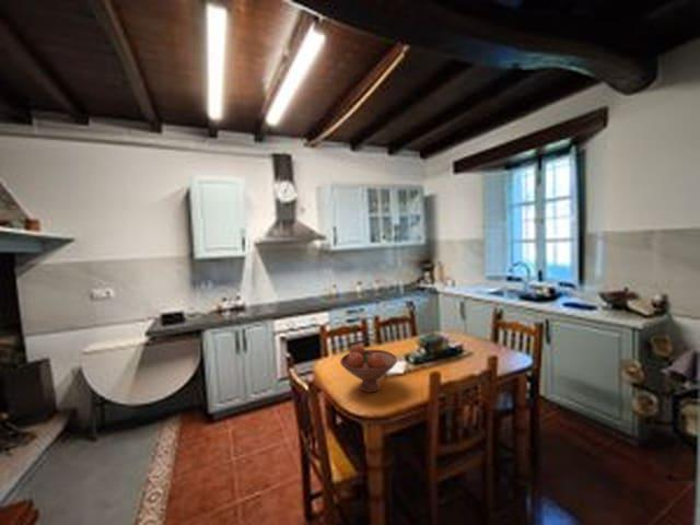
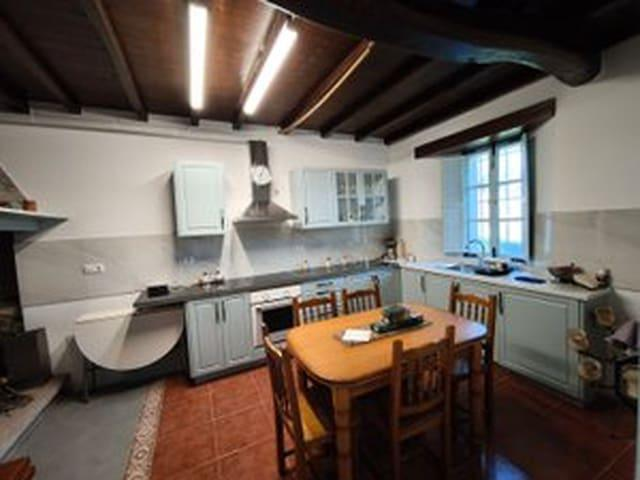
- fruit bowl [339,343,398,394]
